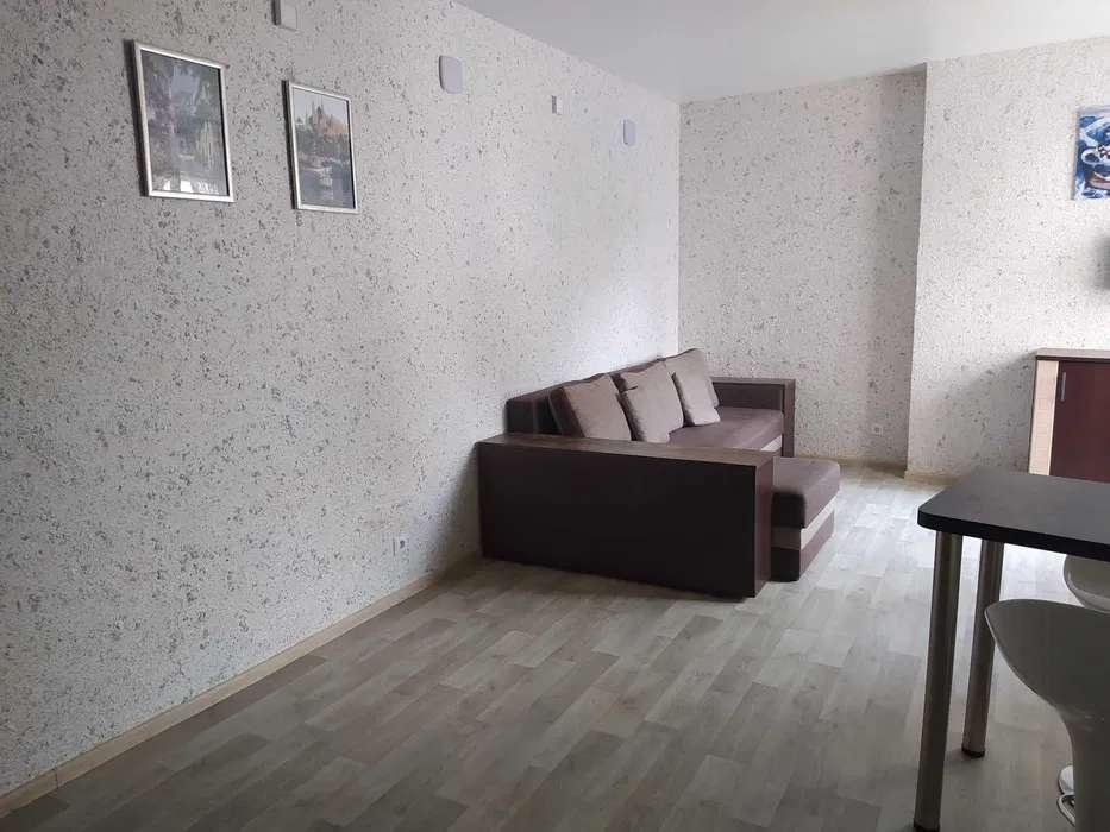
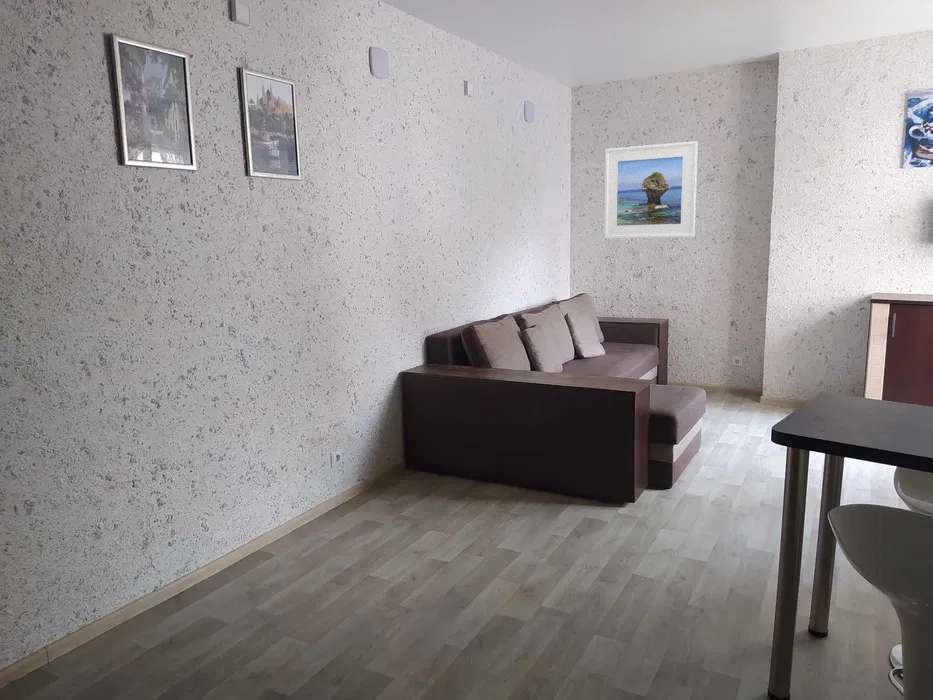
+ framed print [603,140,699,240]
